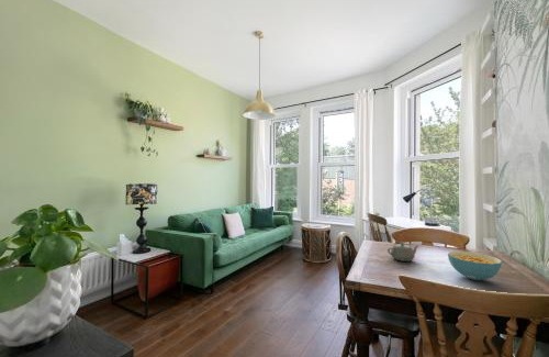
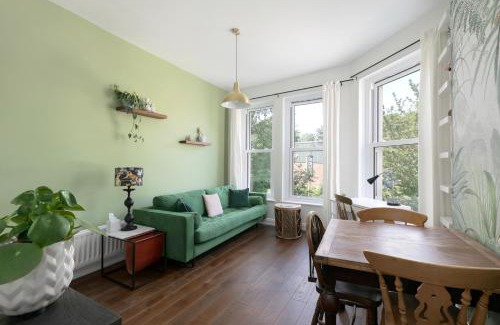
- cereal bowl [447,250,503,281]
- teapot [386,241,421,263]
